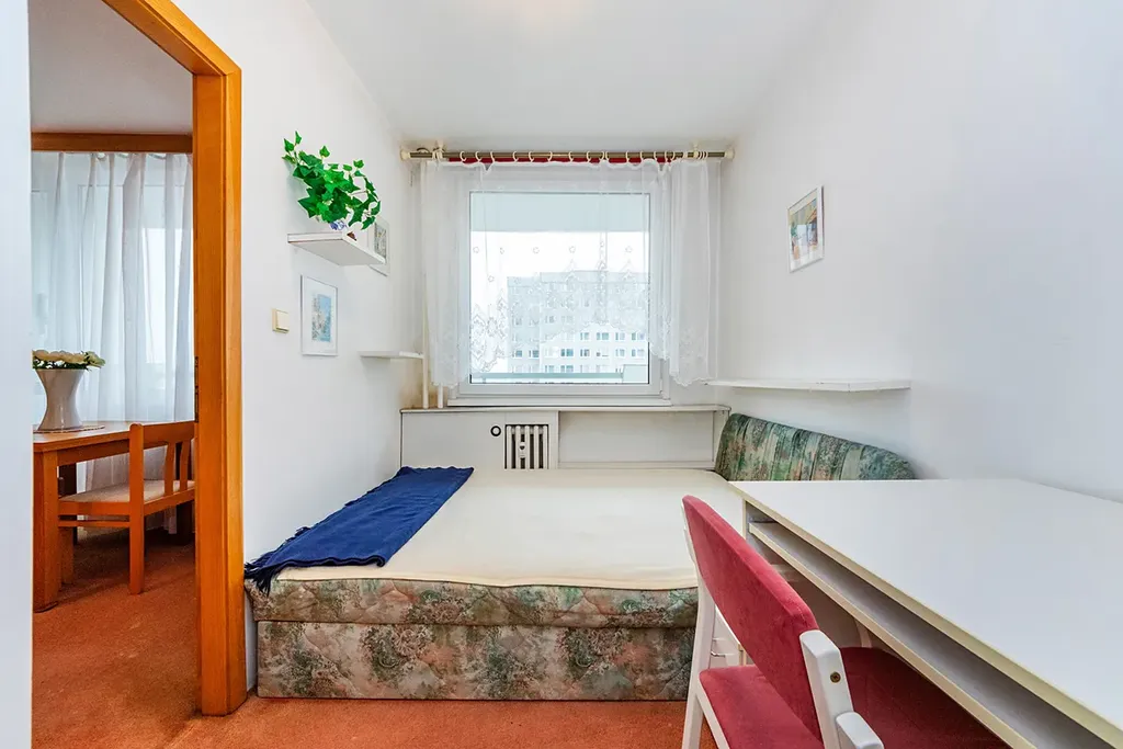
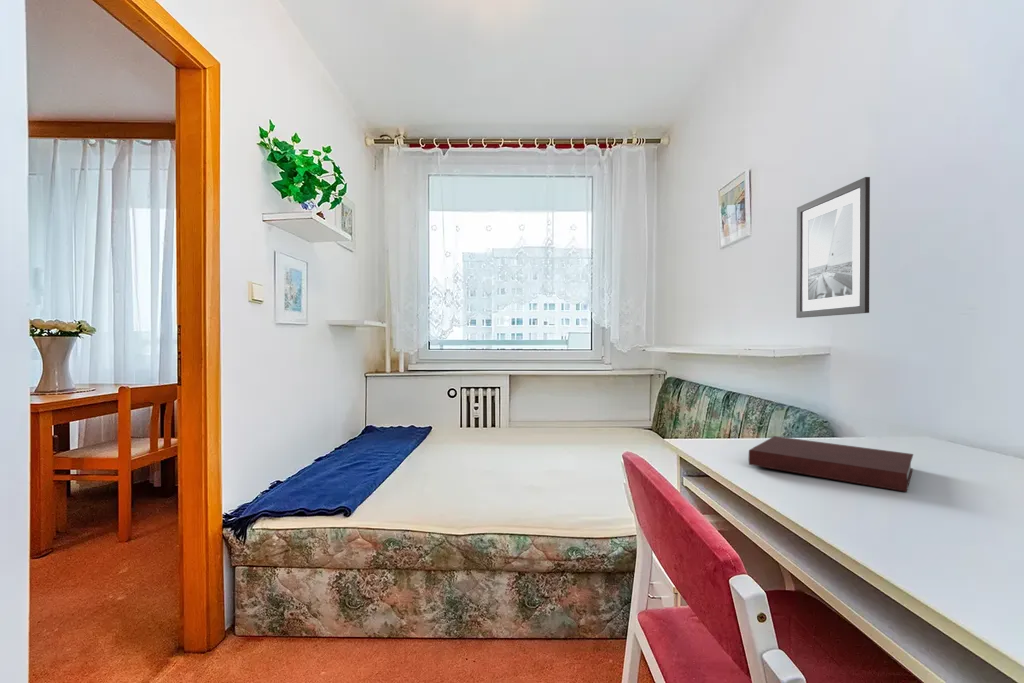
+ notebook [748,435,914,493]
+ wall art [795,176,871,319]
